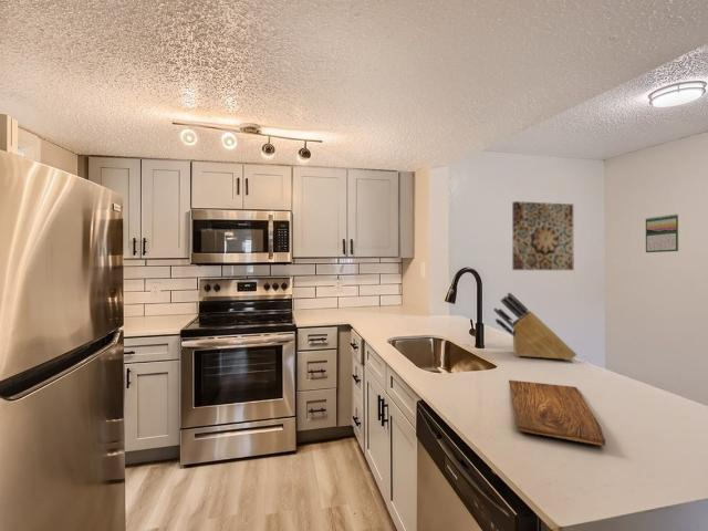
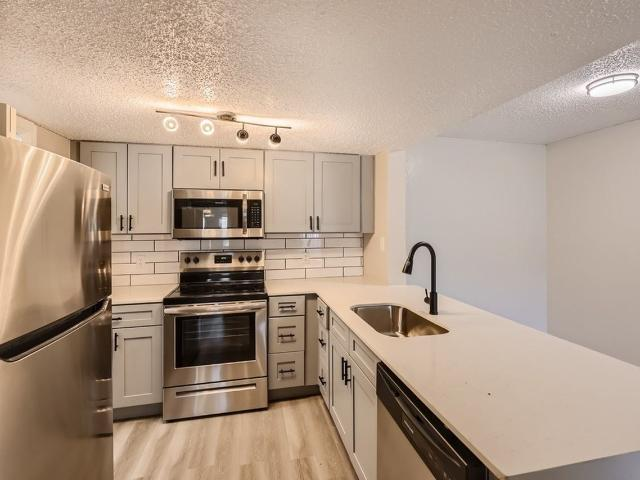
- knife block [493,291,577,361]
- cutting board [508,379,606,447]
- calendar [645,212,679,253]
- wall art [511,200,575,271]
